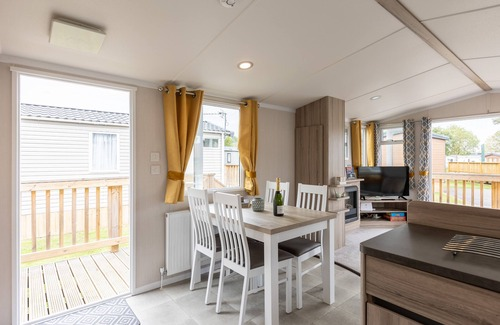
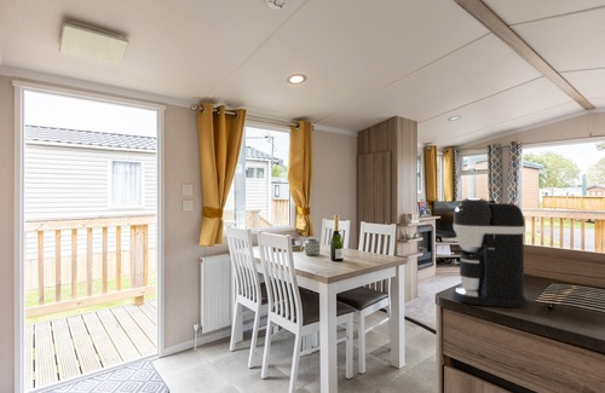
+ coffee maker [451,197,529,308]
